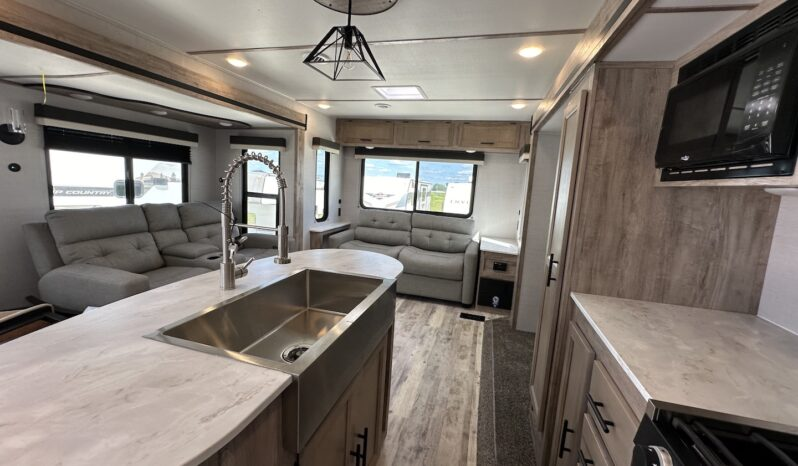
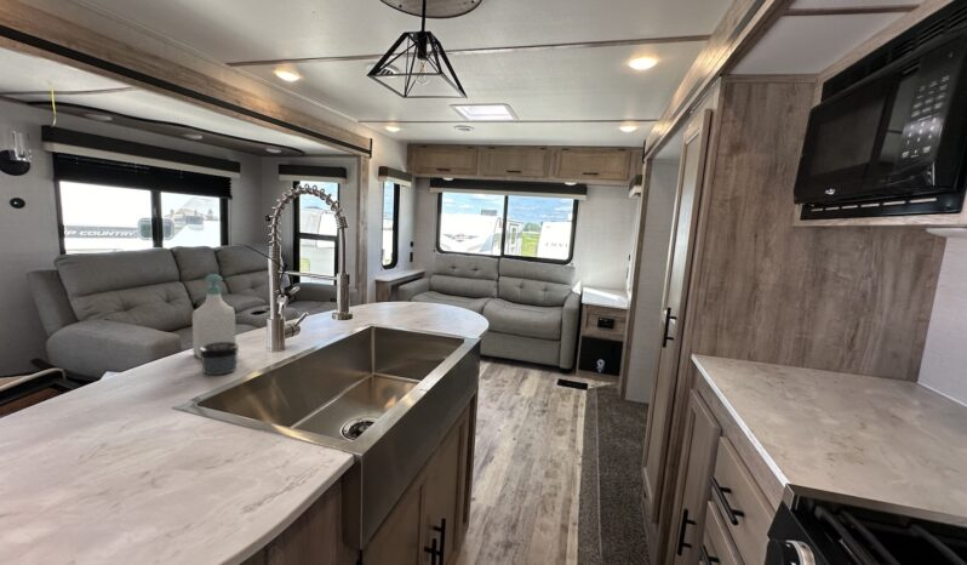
+ soap bottle [191,273,236,360]
+ jar [200,342,240,376]
